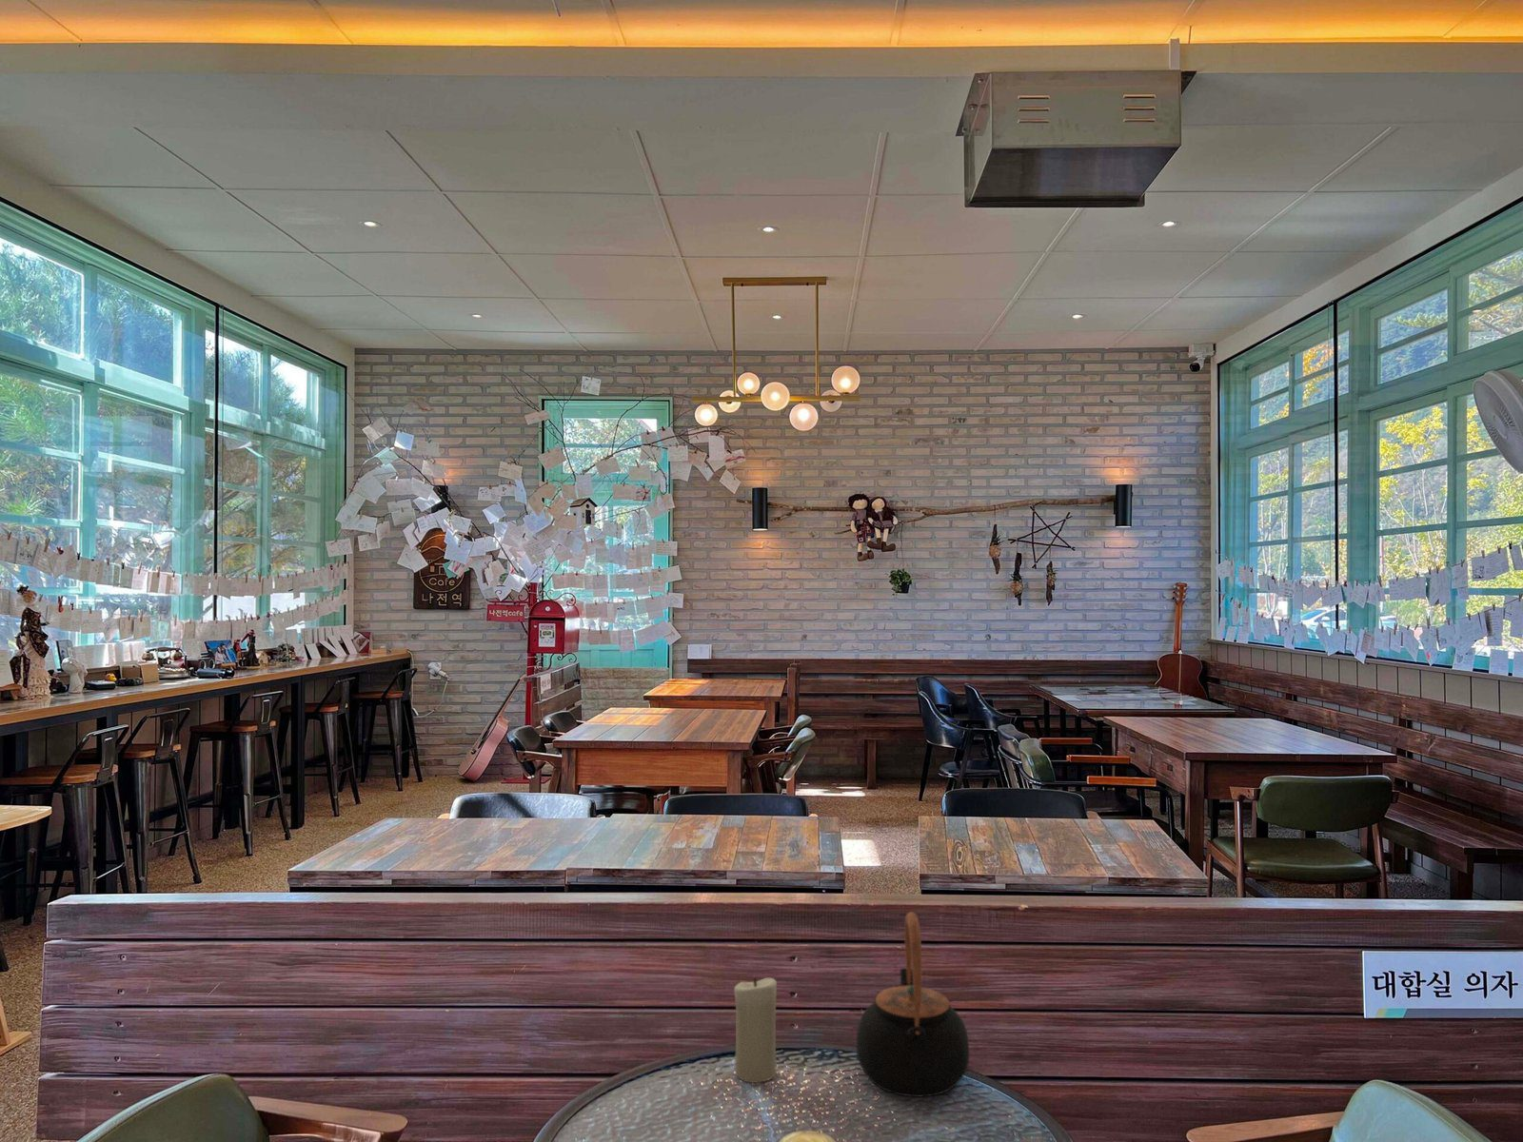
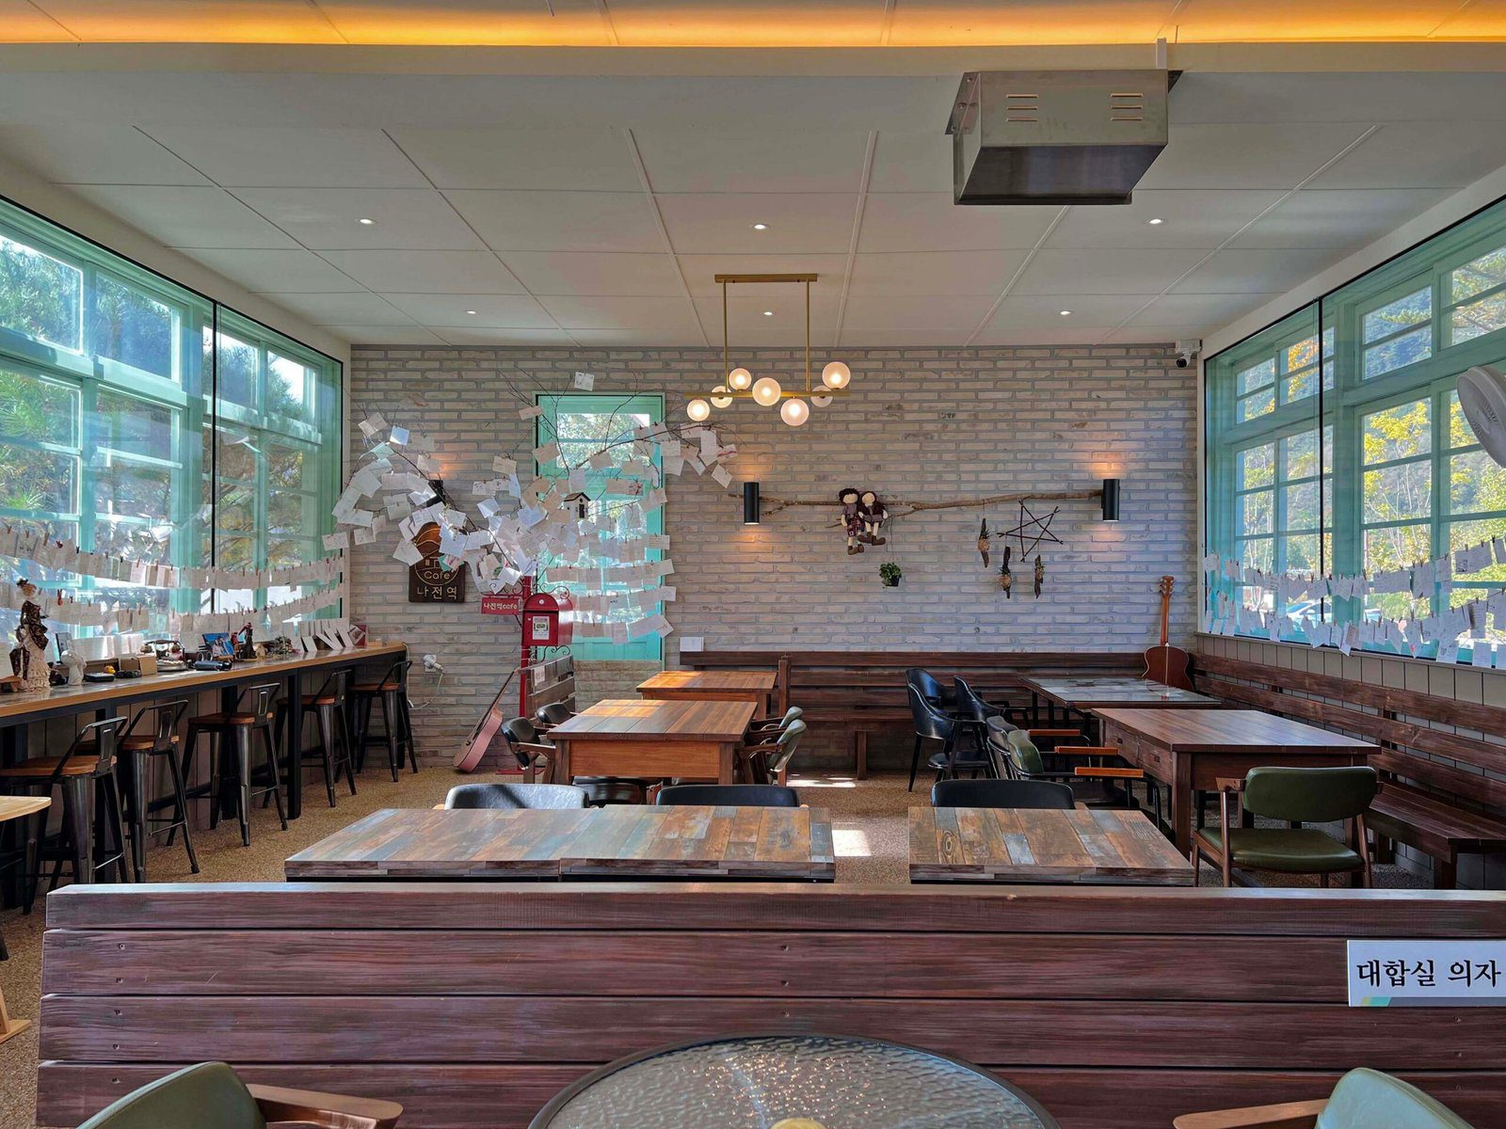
- teapot [856,910,970,1098]
- candle [733,974,777,1084]
